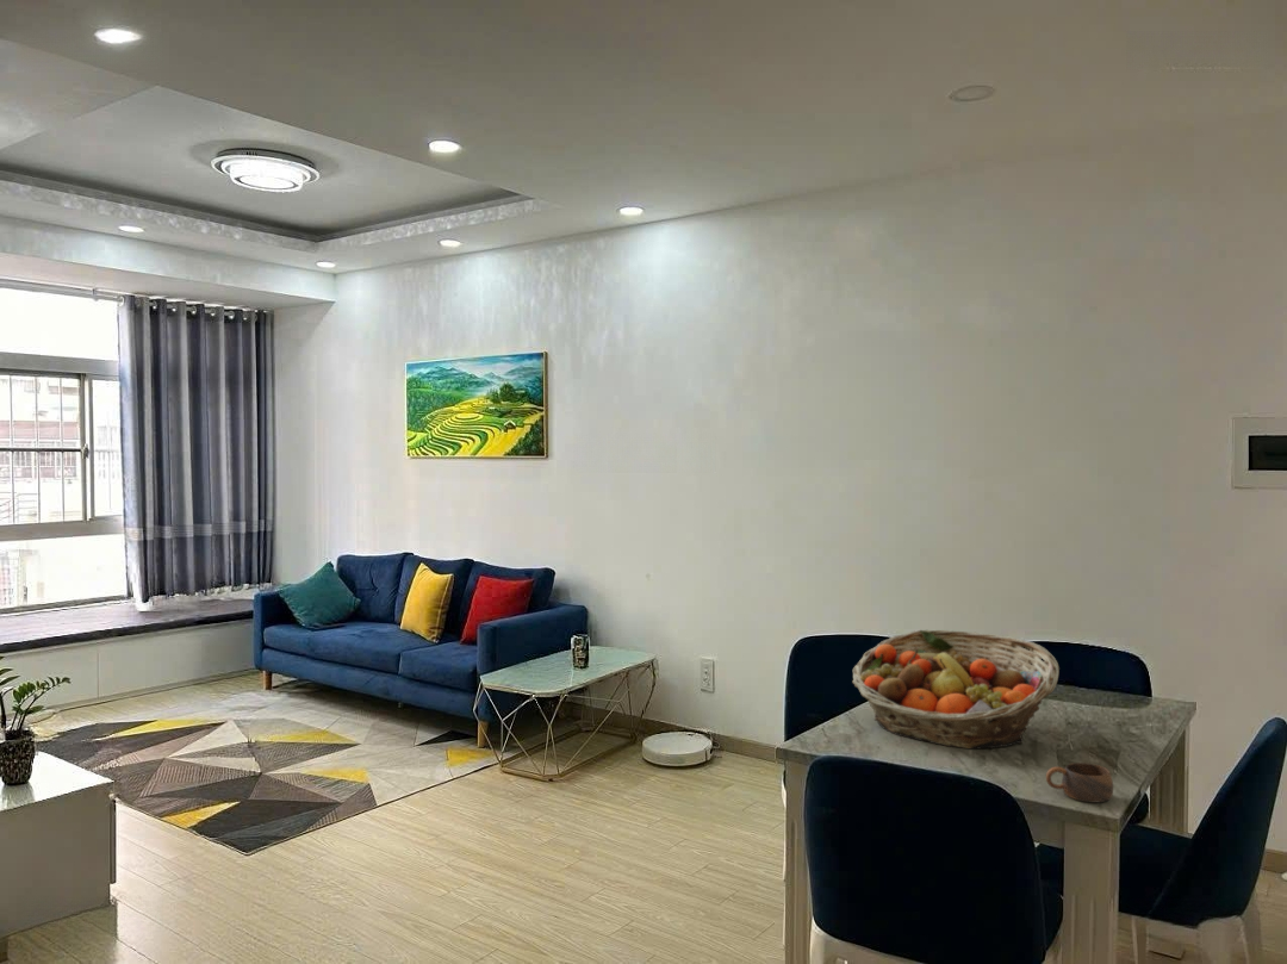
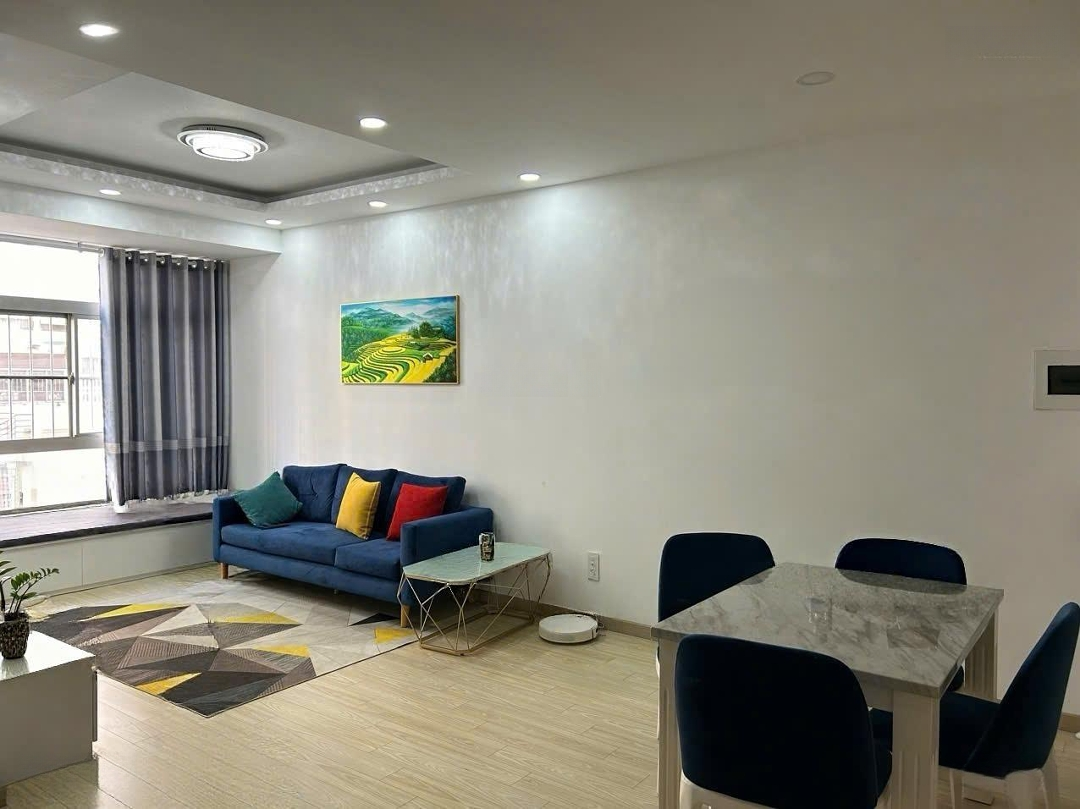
- cup [1045,761,1114,803]
- fruit basket [851,629,1061,750]
